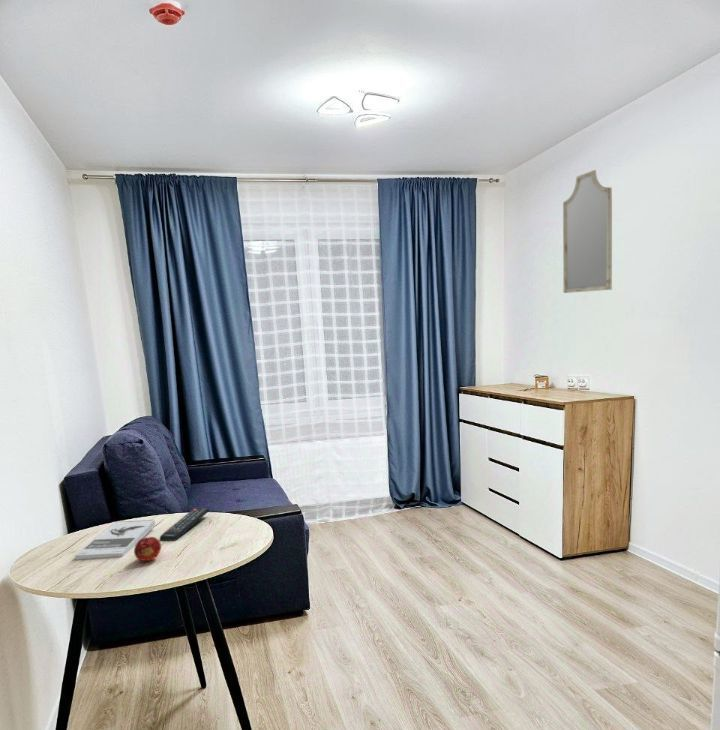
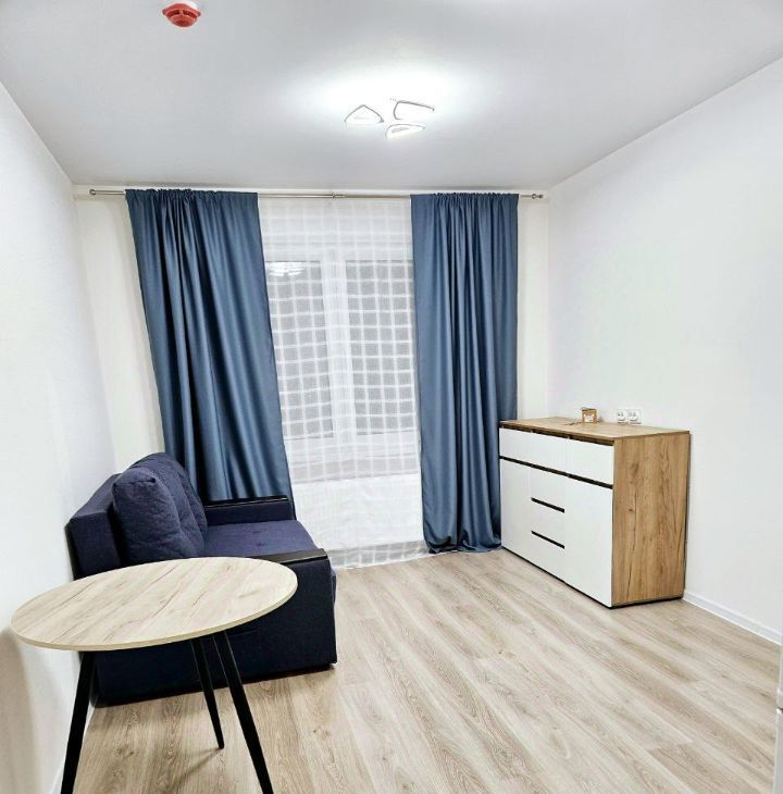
- remote control [159,508,210,542]
- home mirror [562,169,613,294]
- fruit [133,536,162,562]
- book [74,519,156,560]
